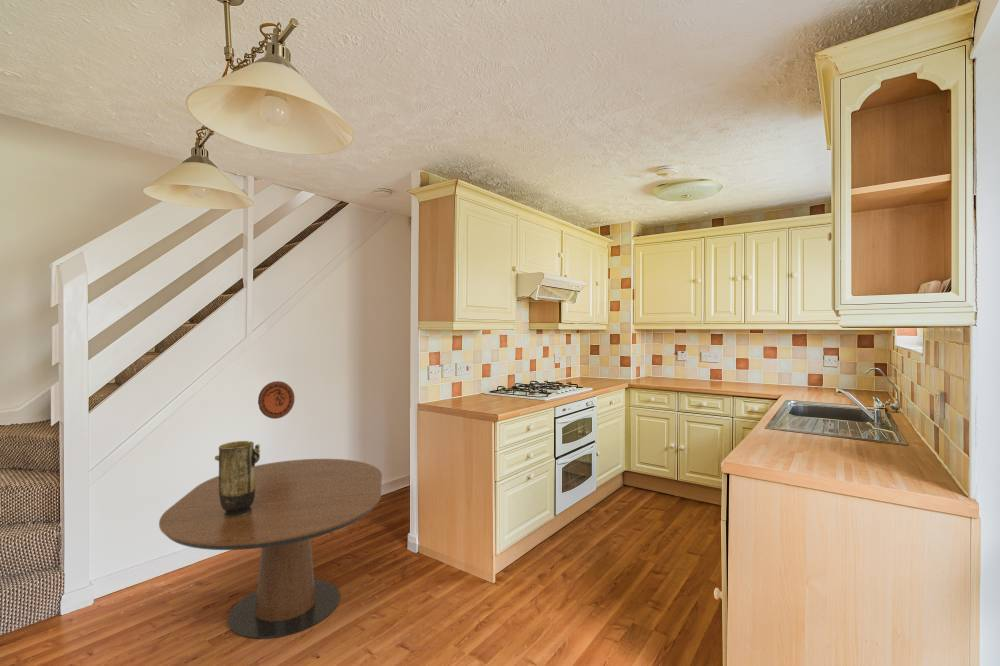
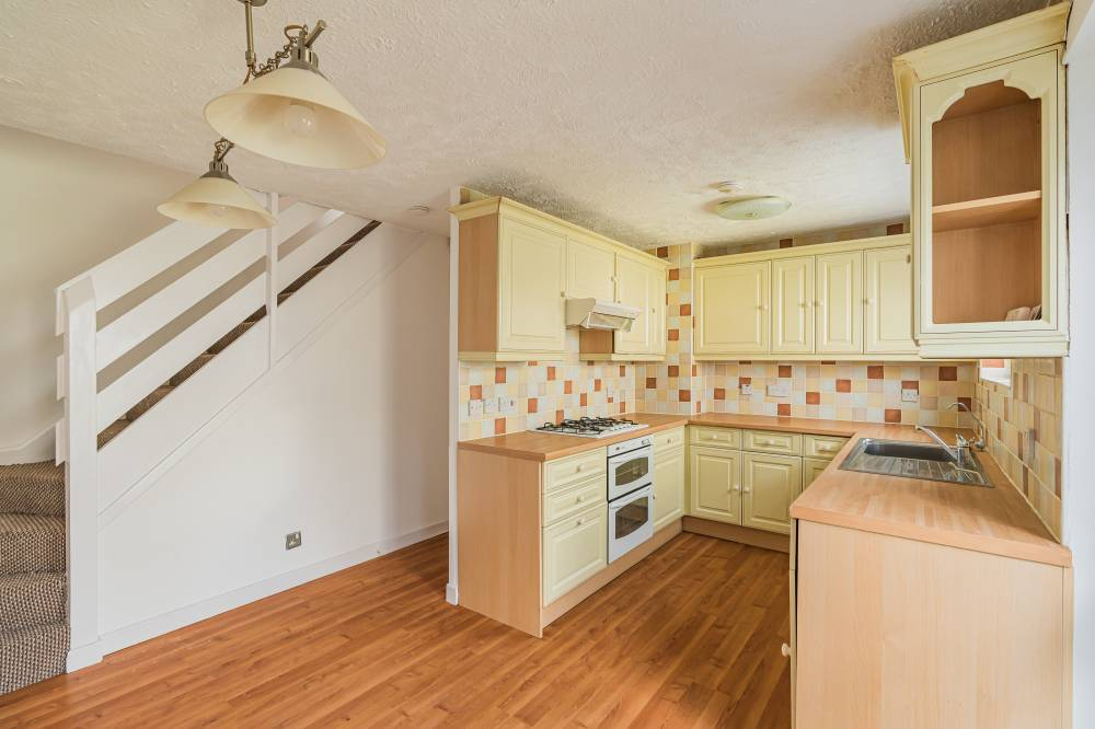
- decorative plate [257,380,296,420]
- dining table [158,458,383,640]
- vase [214,440,262,518]
